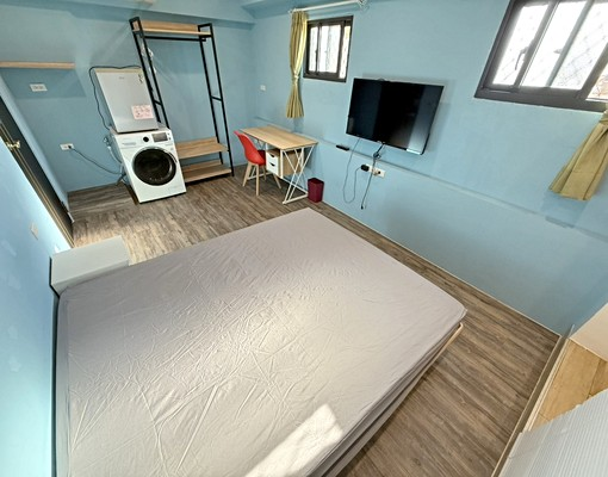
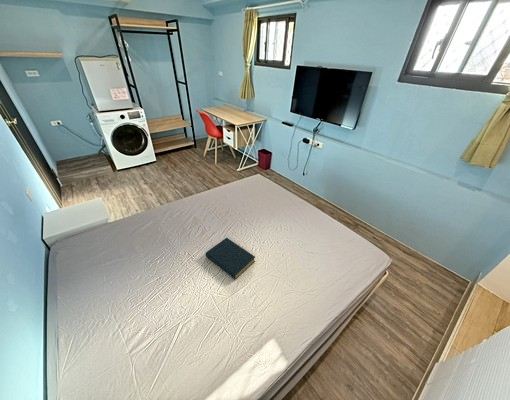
+ hardback book [205,237,256,281]
